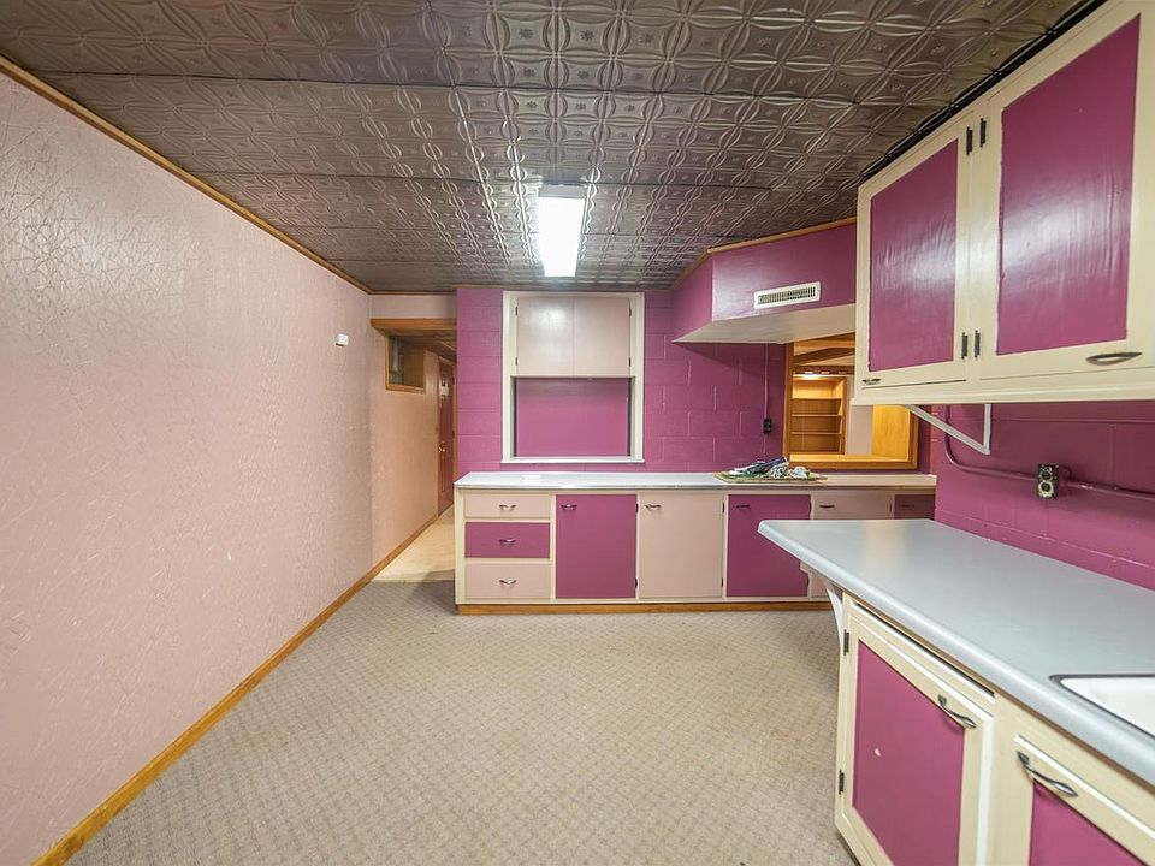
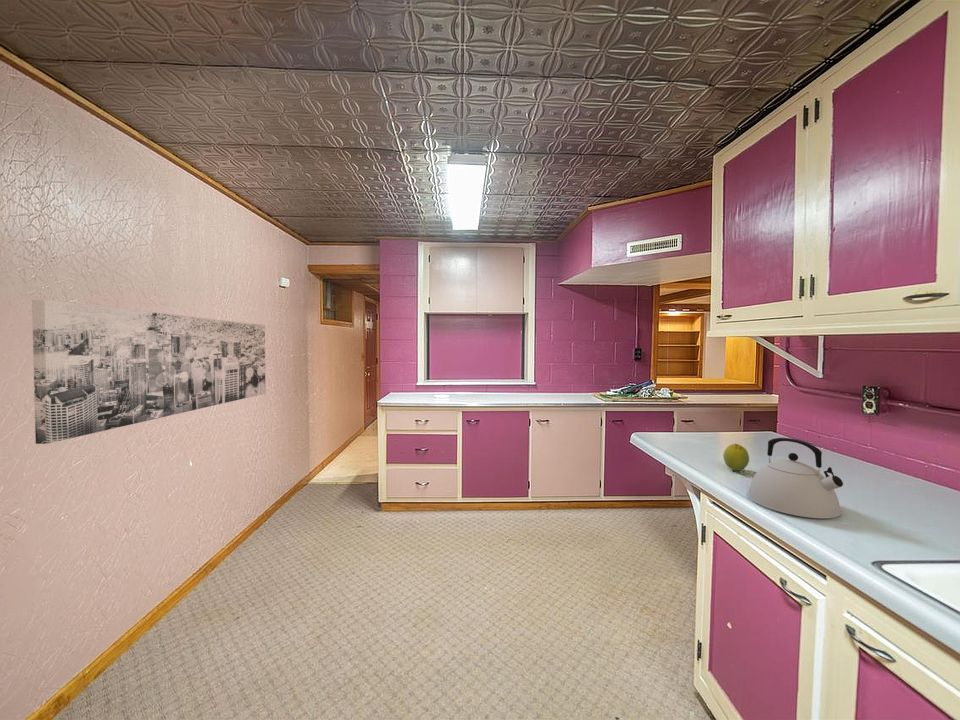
+ kettle [747,437,844,519]
+ fruit [722,443,750,472]
+ wall art [31,299,266,445]
